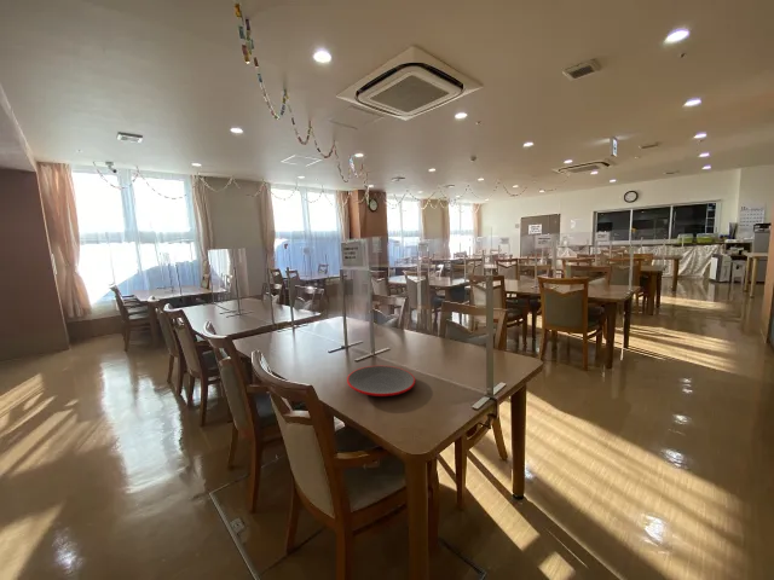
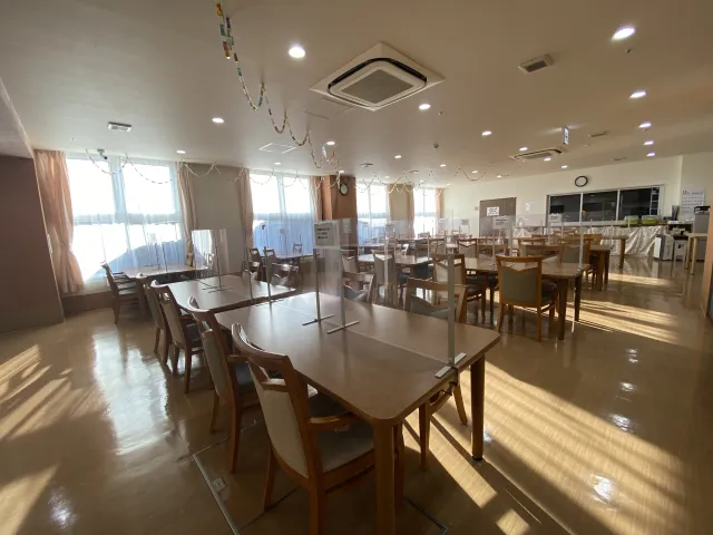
- plate [346,365,416,398]
